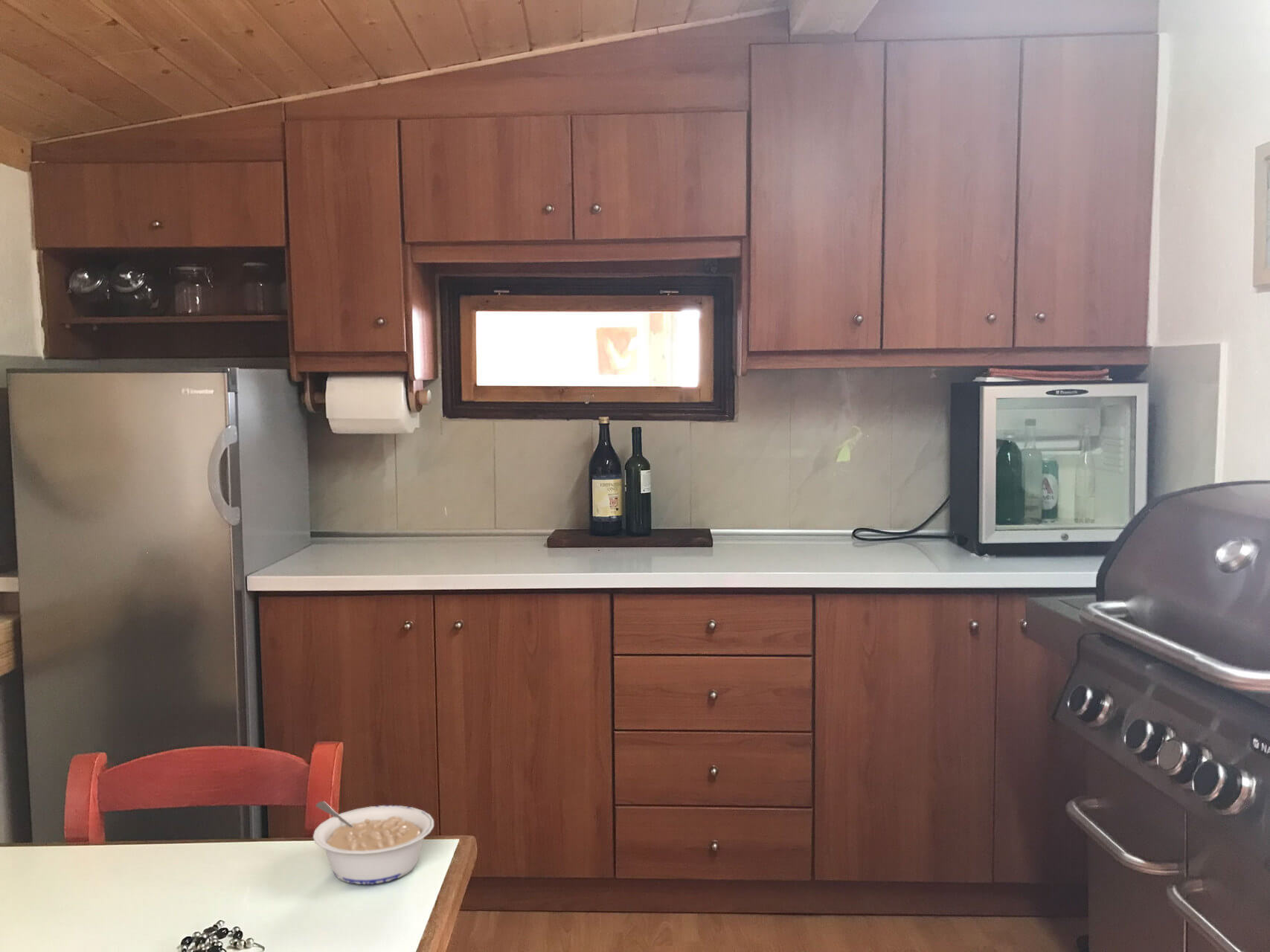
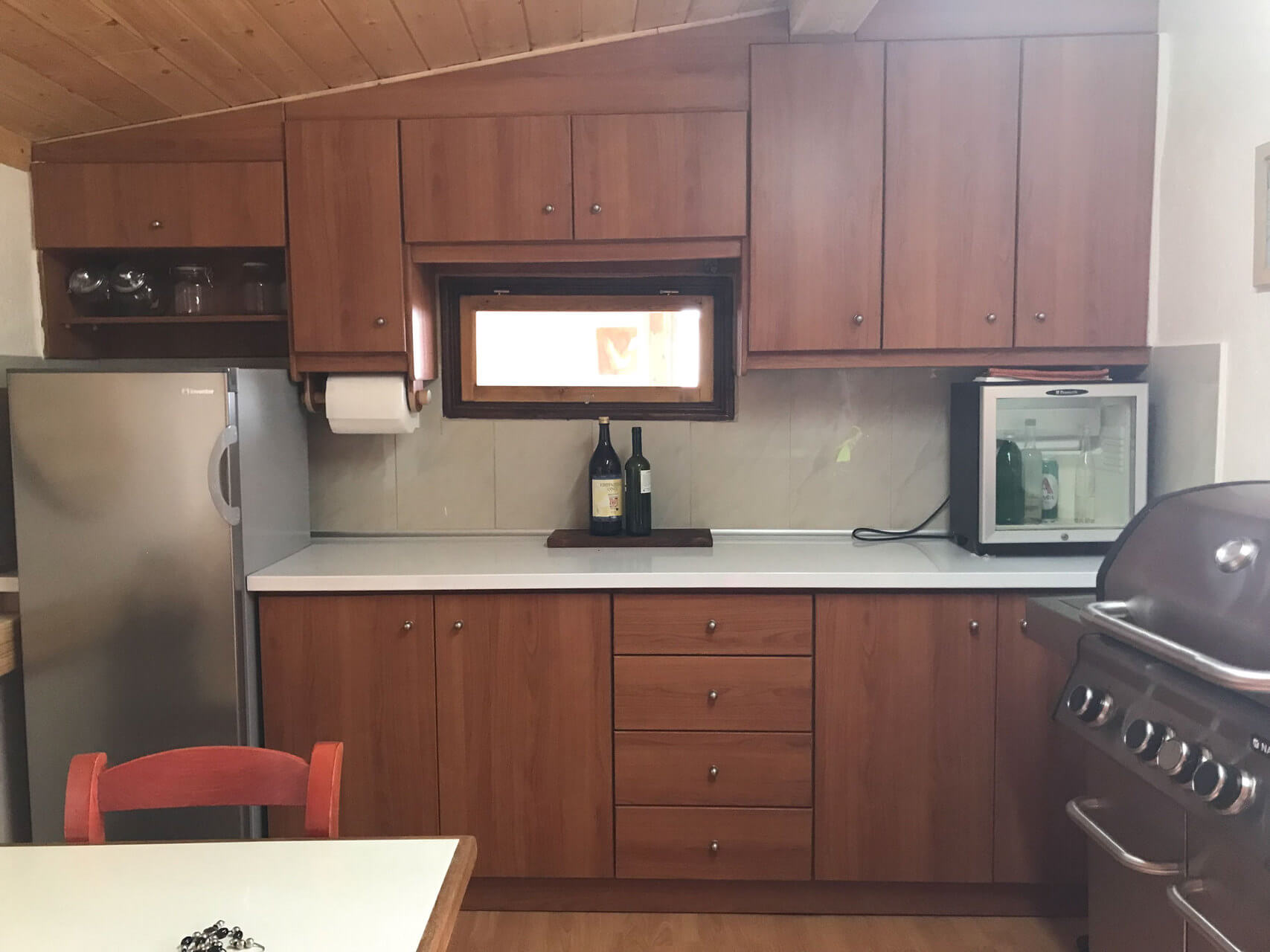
- legume [312,800,434,885]
